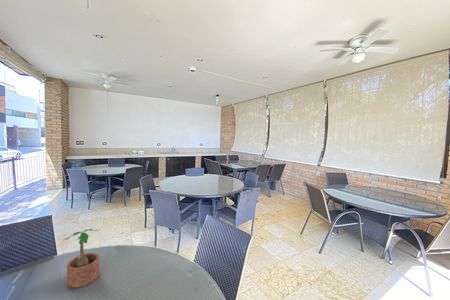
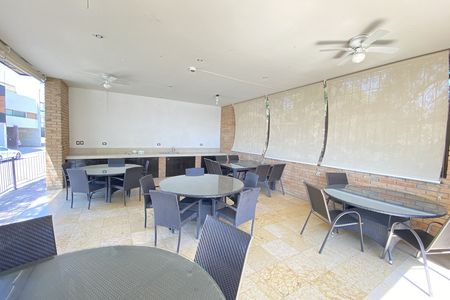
- potted plant [64,228,100,289]
